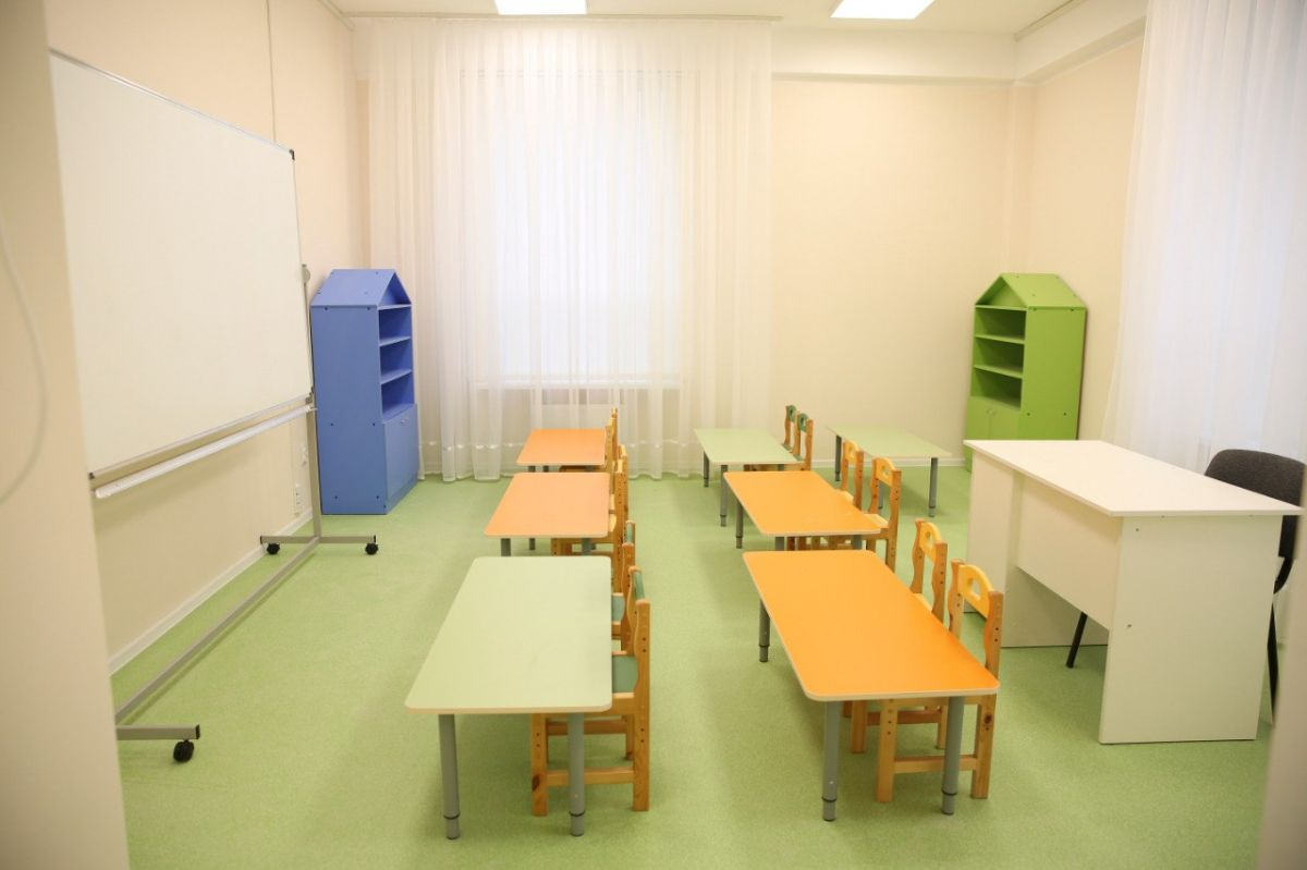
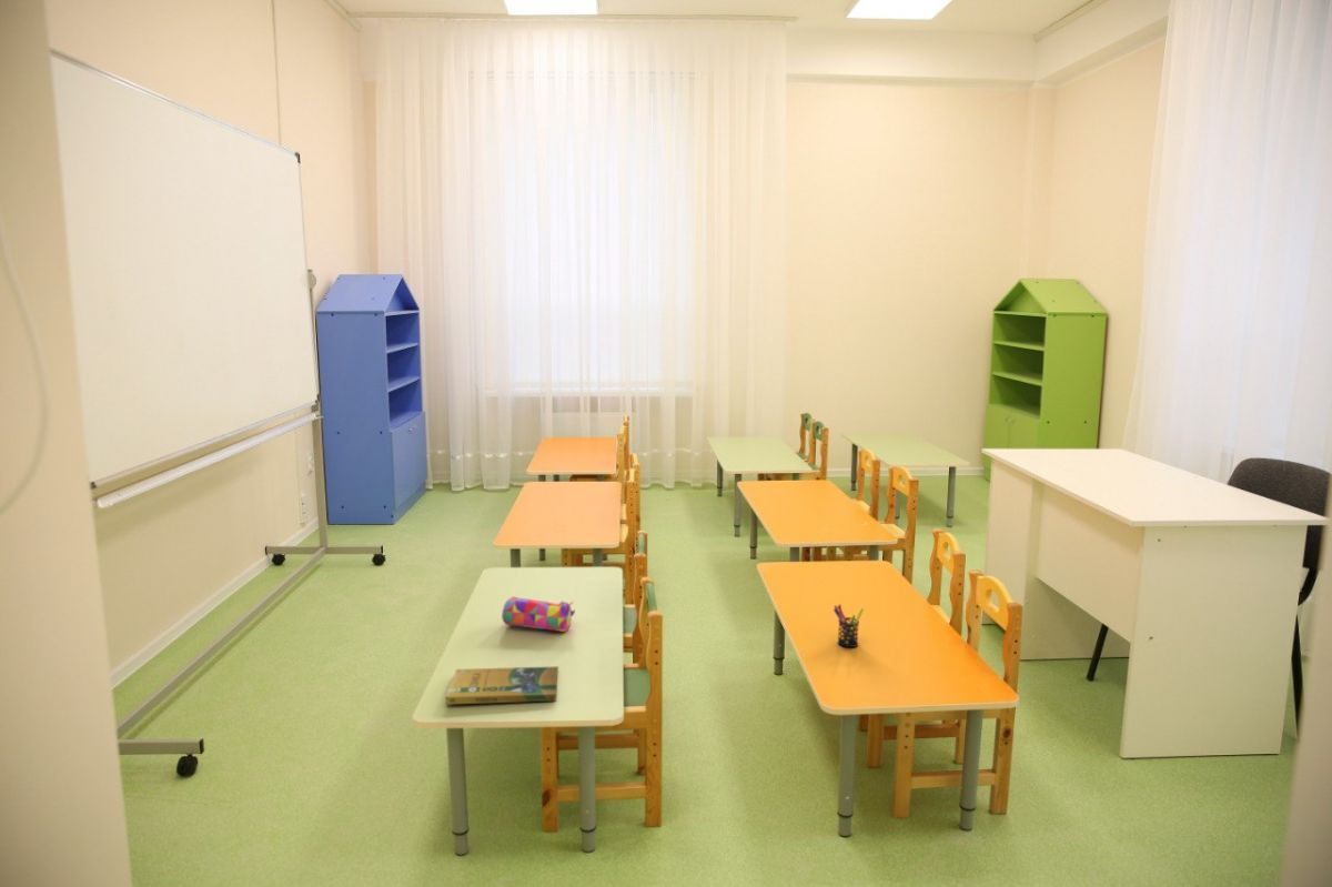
+ booklet [444,665,559,705]
+ pencil case [501,596,576,633]
+ pen holder [833,604,865,648]
